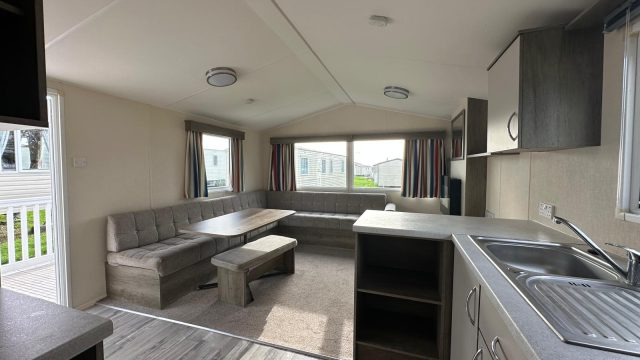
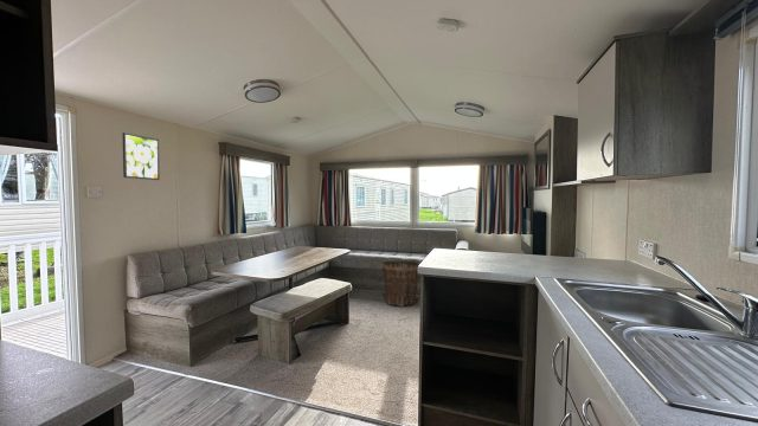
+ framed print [122,131,161,181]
+ basket [380,259,420,308]
